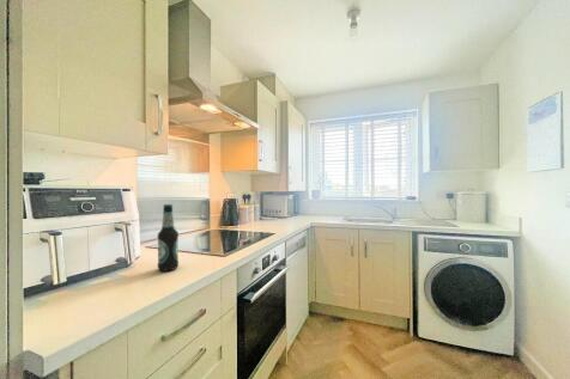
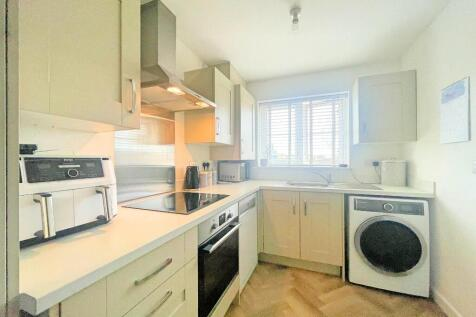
- bottle [157,203,180,273]
